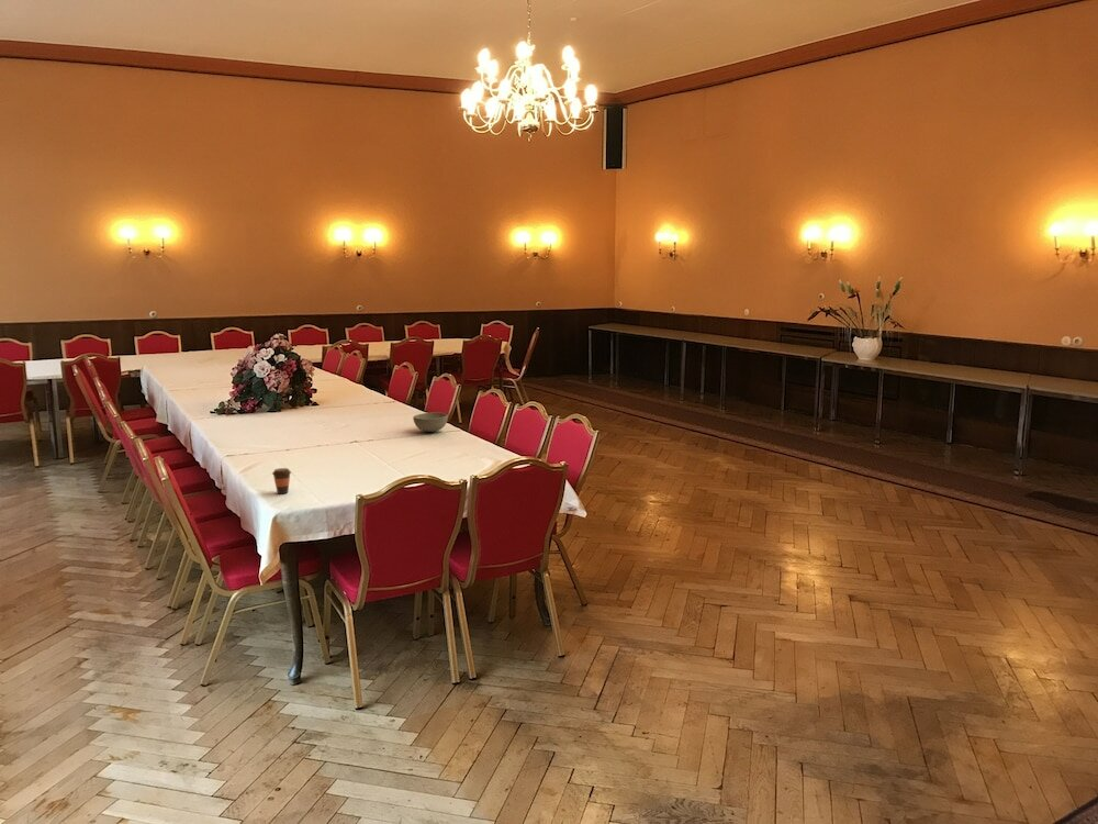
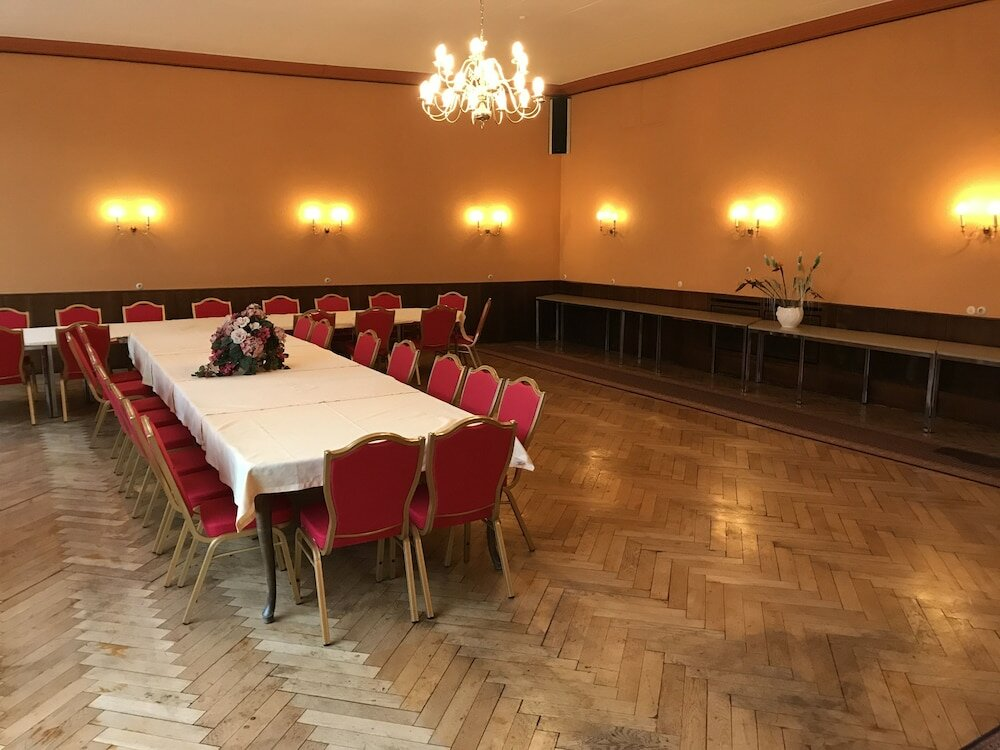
- bowl [412,411,449,433]
- coffee cup [271,467,292,494]
